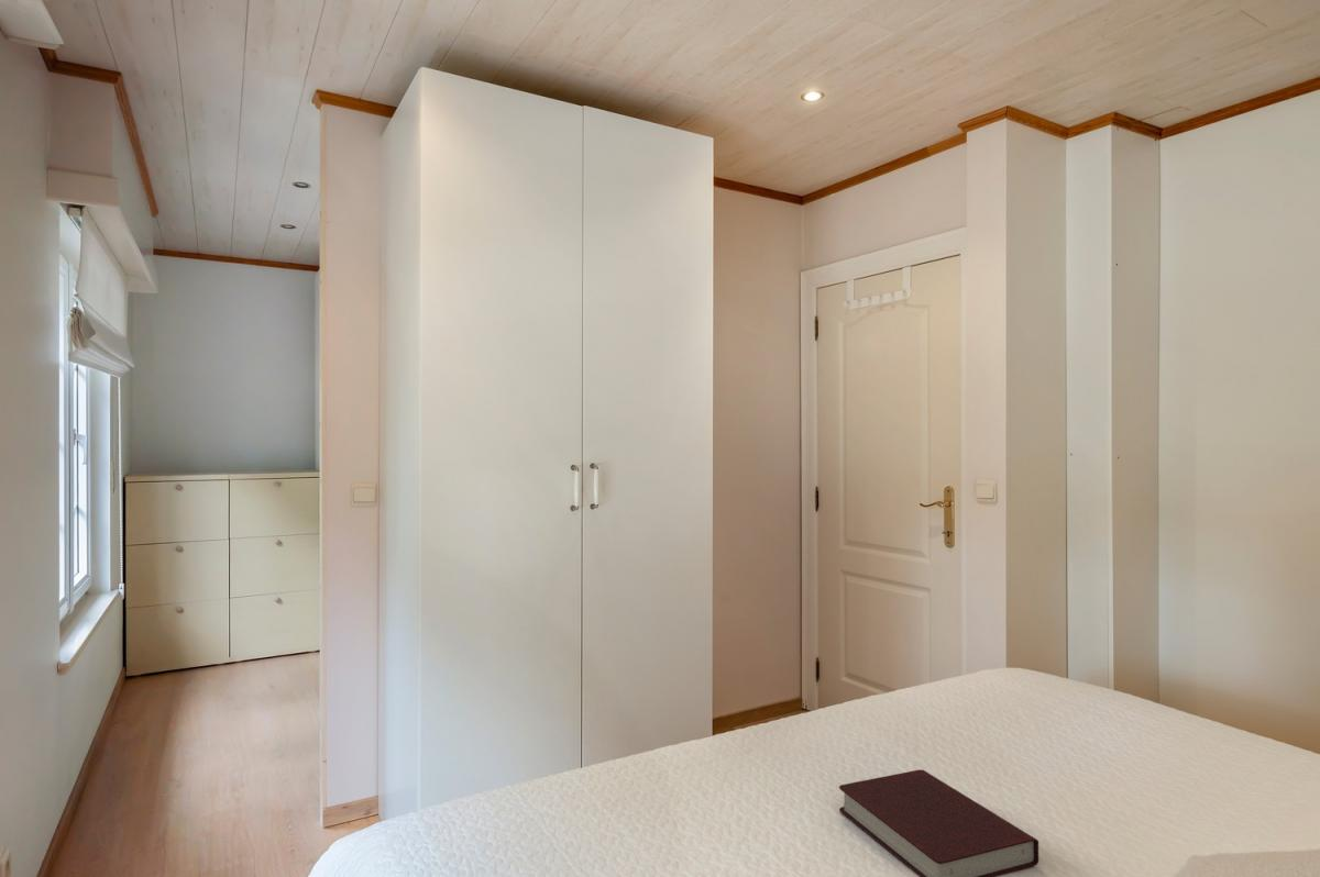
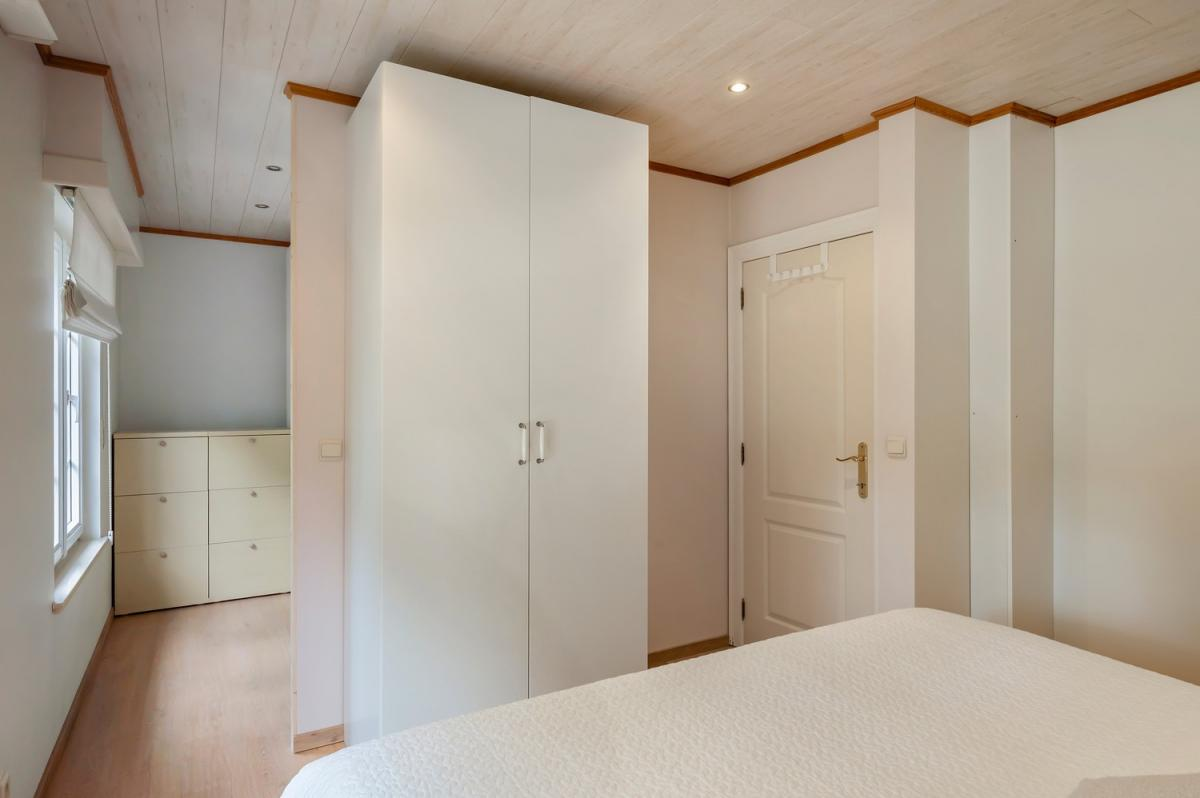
- book [838,768,1040,877]
